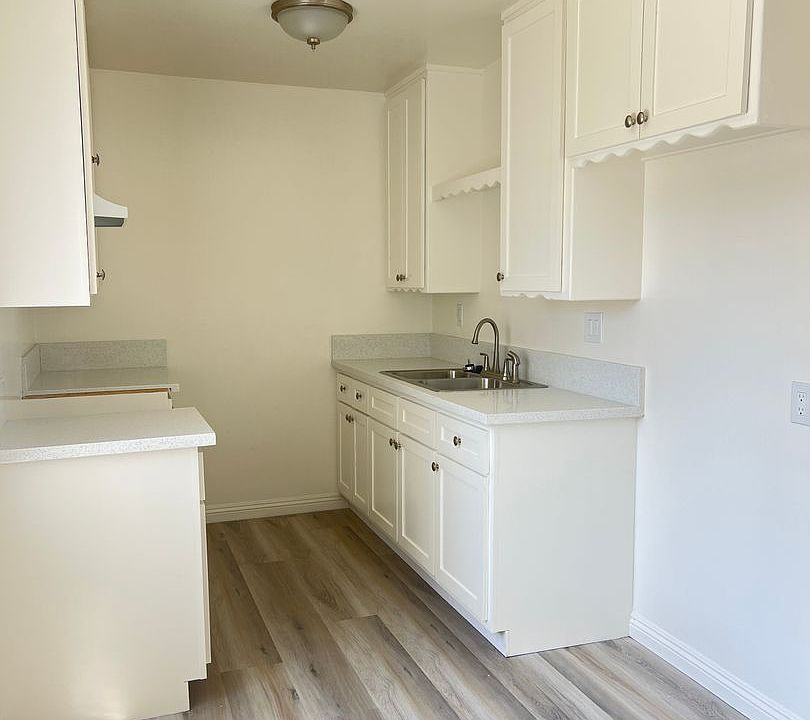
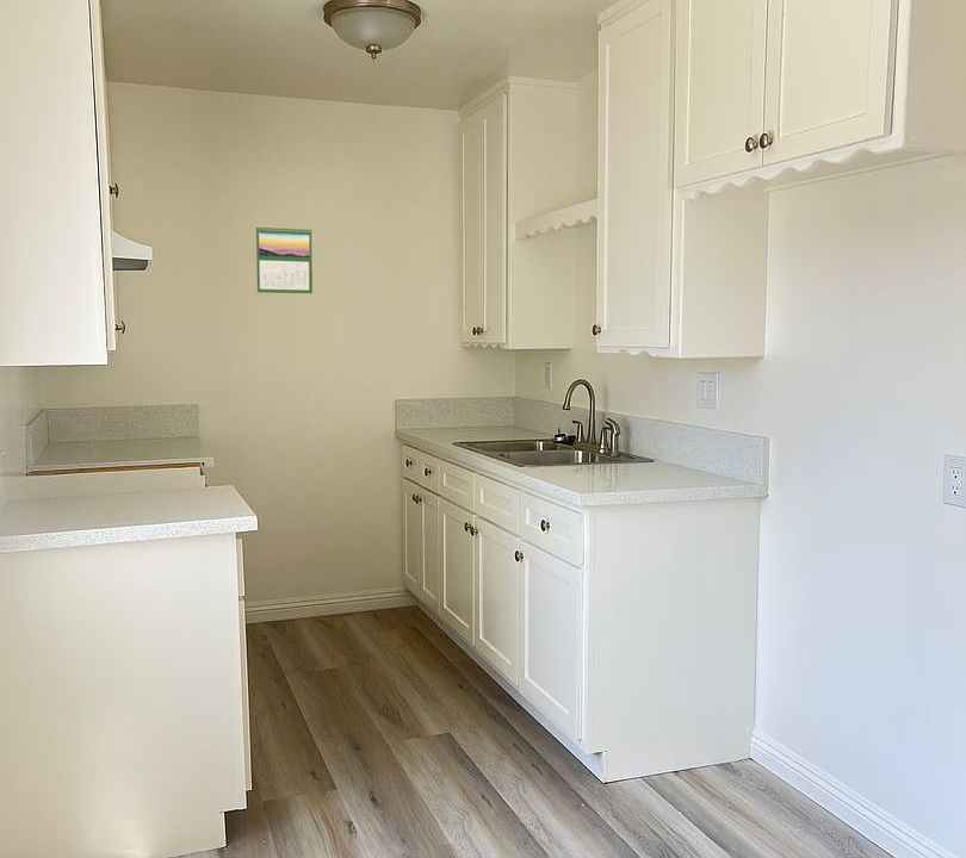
+ calendar [255,224,314,294]
